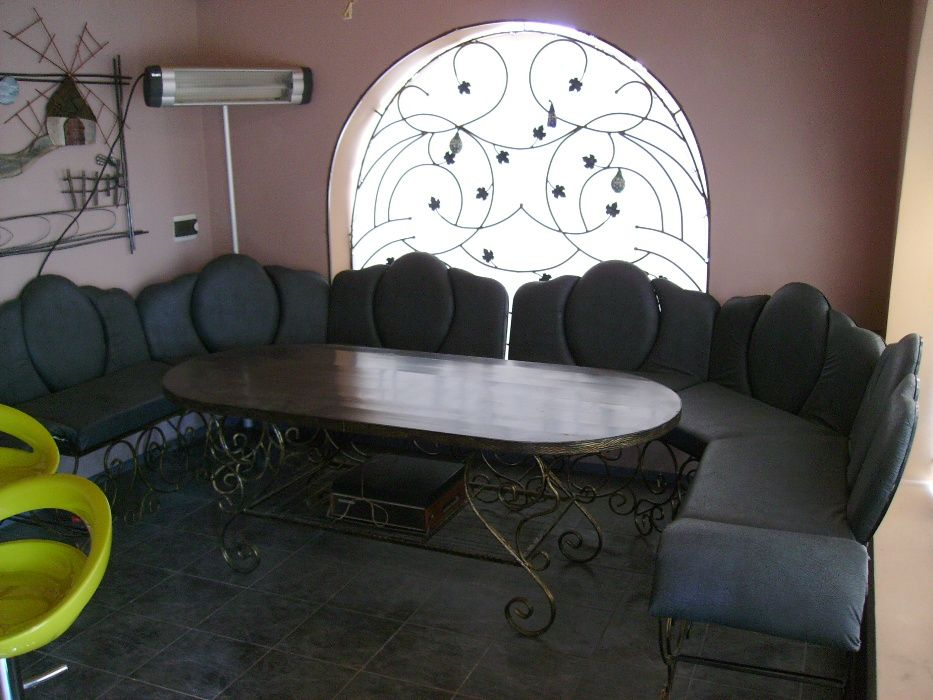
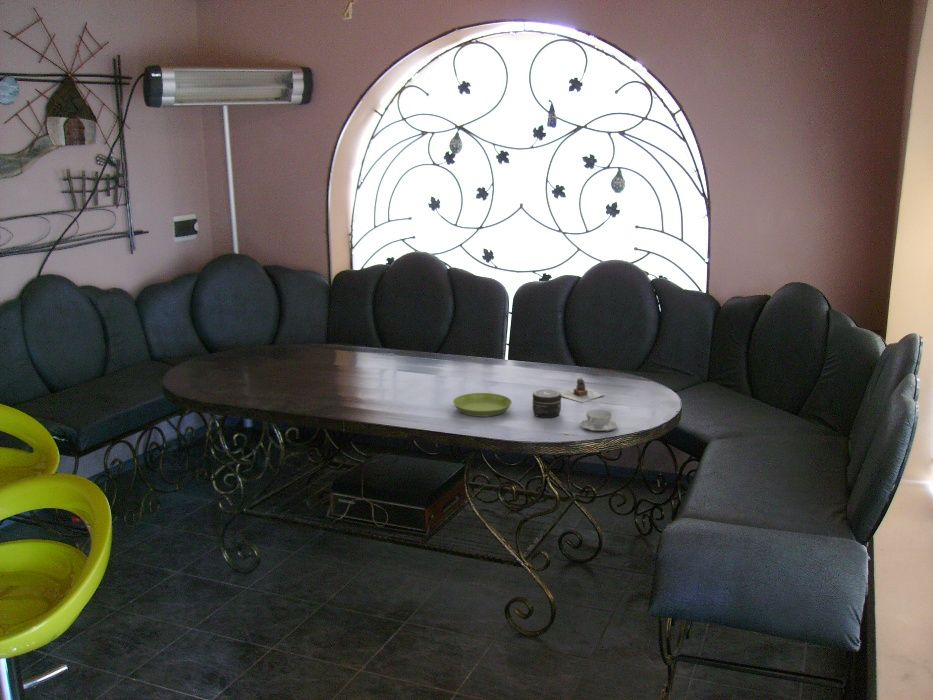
+ jar [531,388,562,419]
+ teapot [560,377,606,403]
+ saucer [452,392,513,418]
+ chinaware [579,408,618,432]
